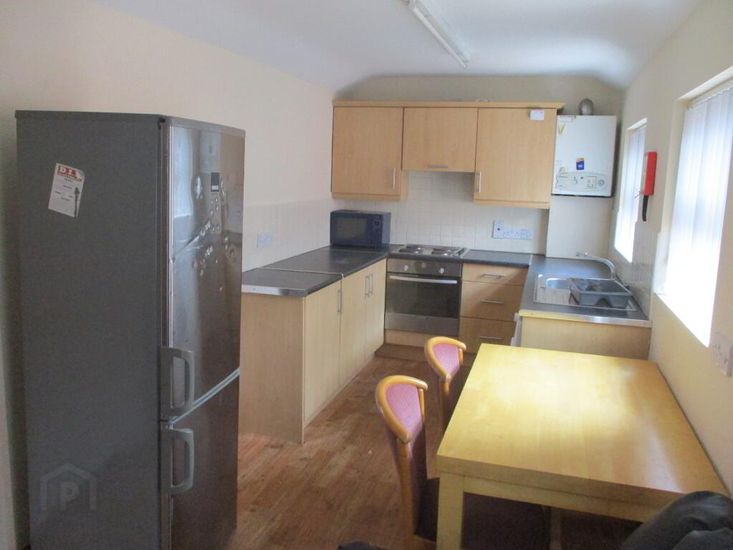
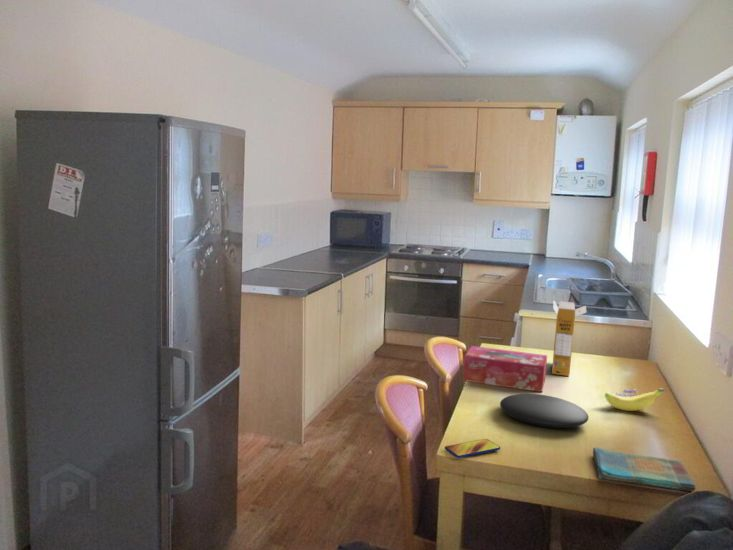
+ plate [499,393,590,429]
+ smartphone [444,438,501,459]
+ banana [604,387,666,412]
+ dish towel [592,446,697,492]
+ tissue box [462,345,548,393]
+ cereal box [551,300,587,377]
